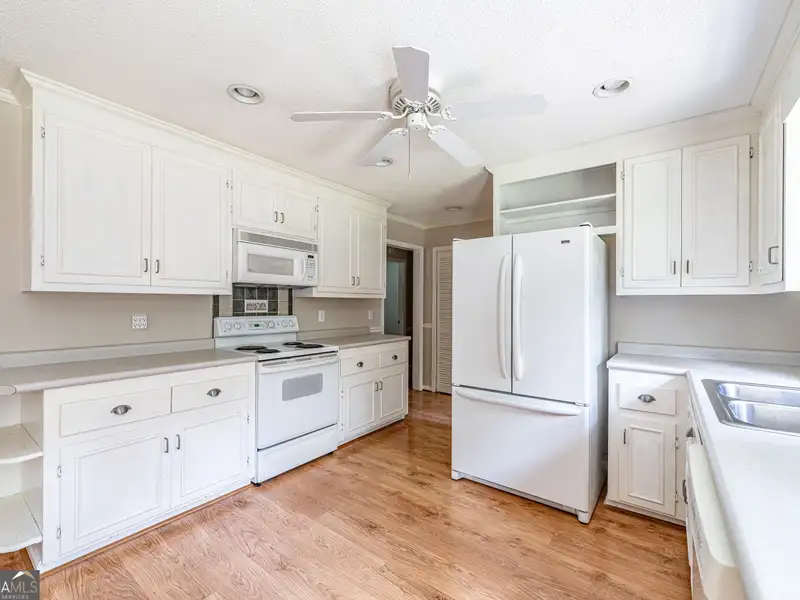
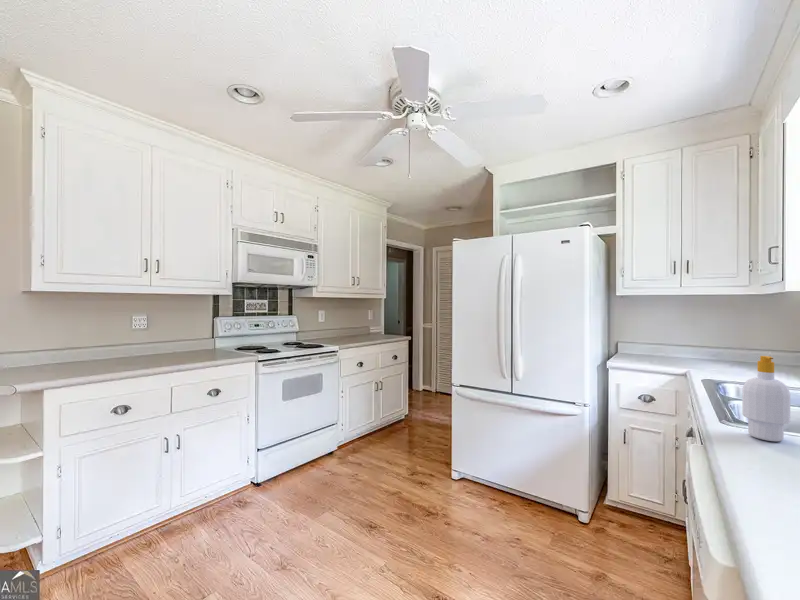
+ soap bottle [741,355,791,442]
